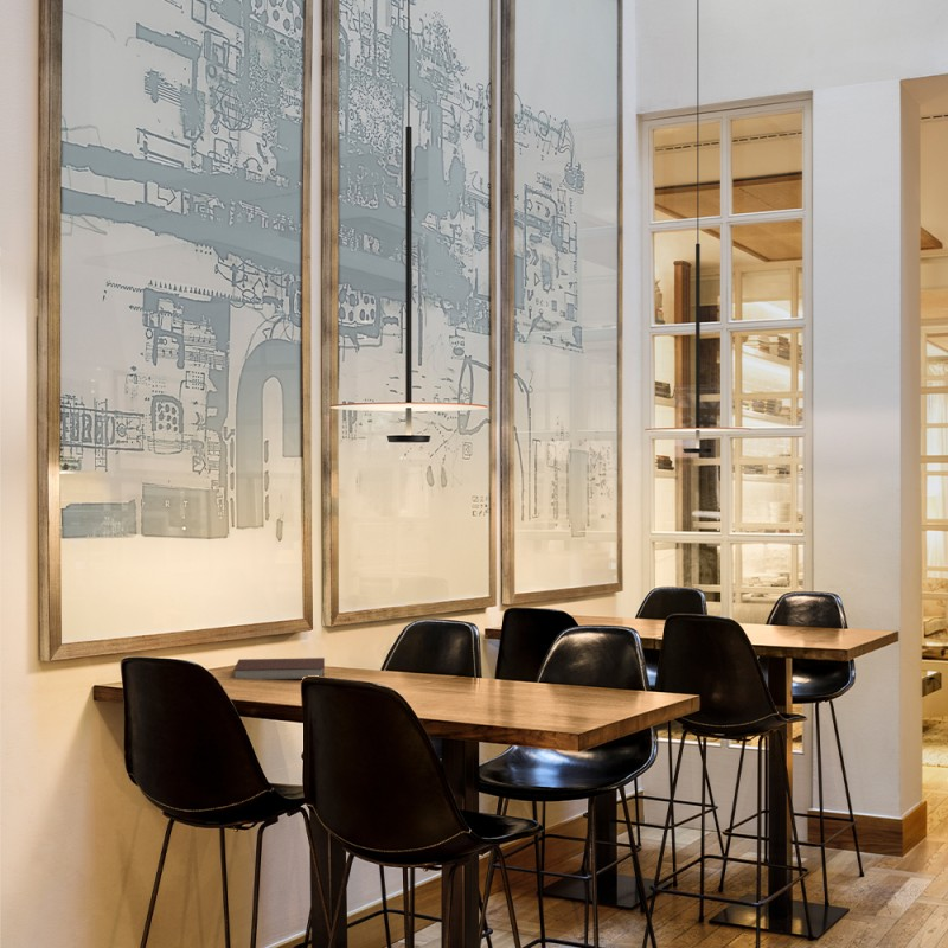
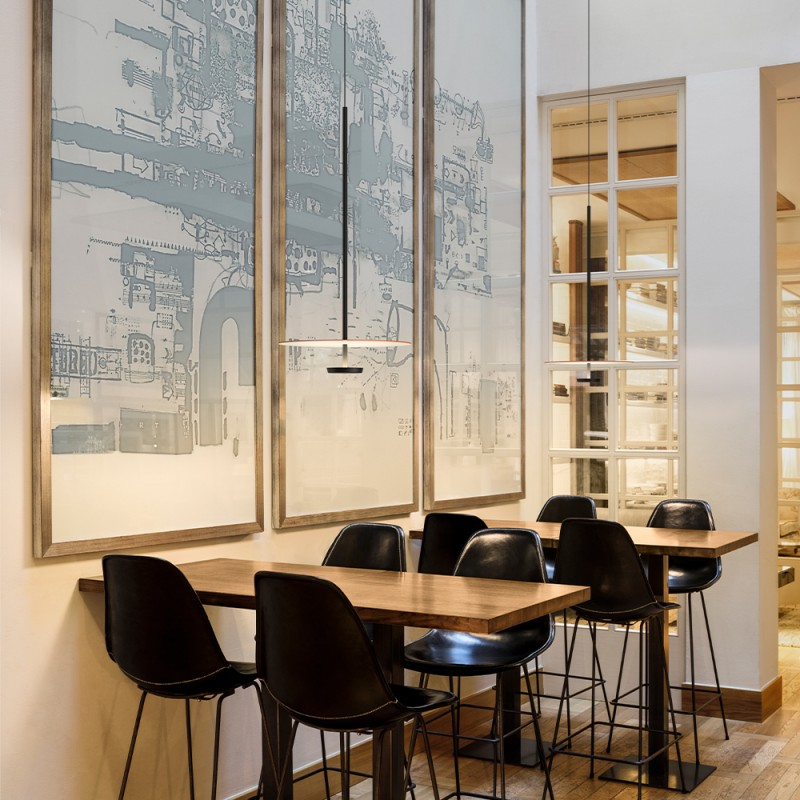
- notebook [232,656,326,681]
